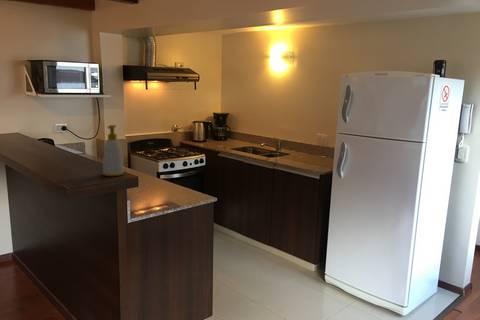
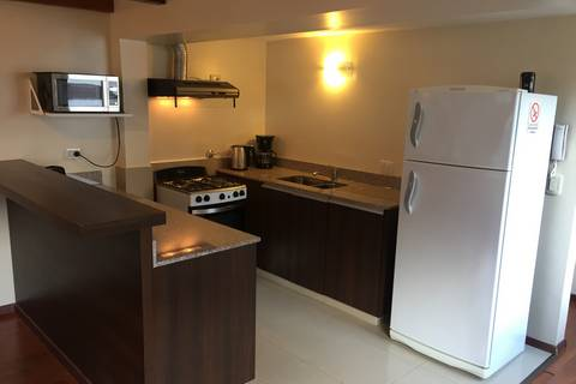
- soap bottle [101,124,125,177]
